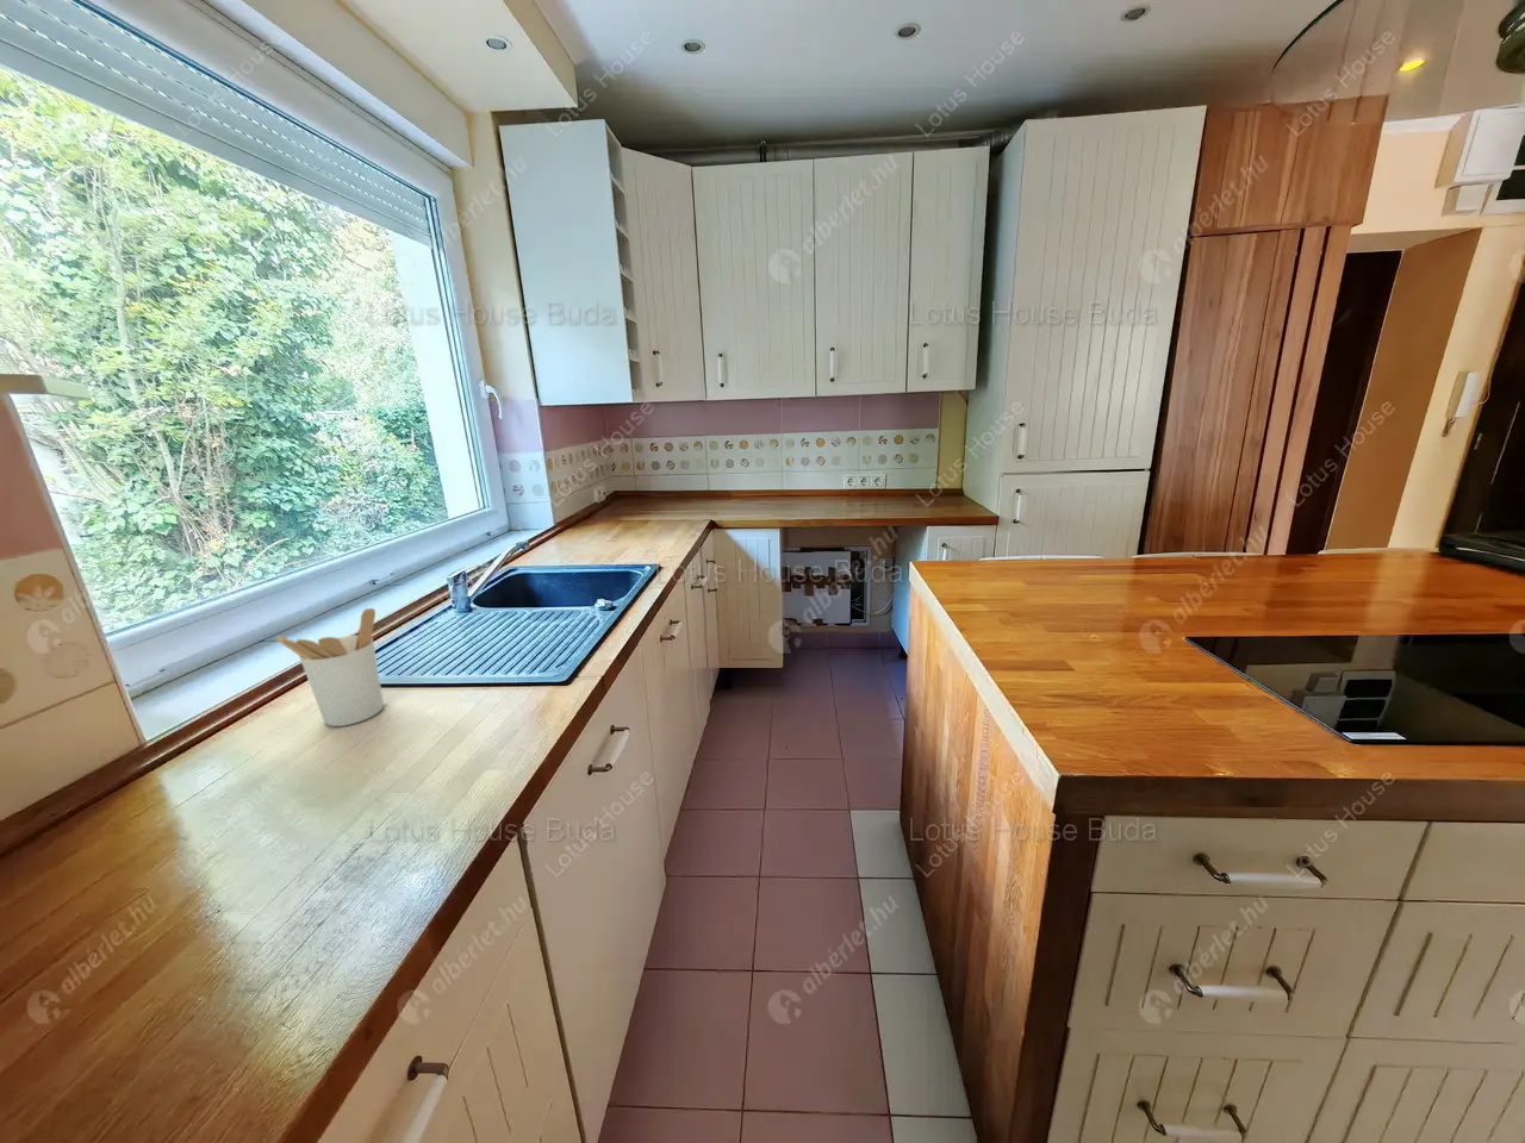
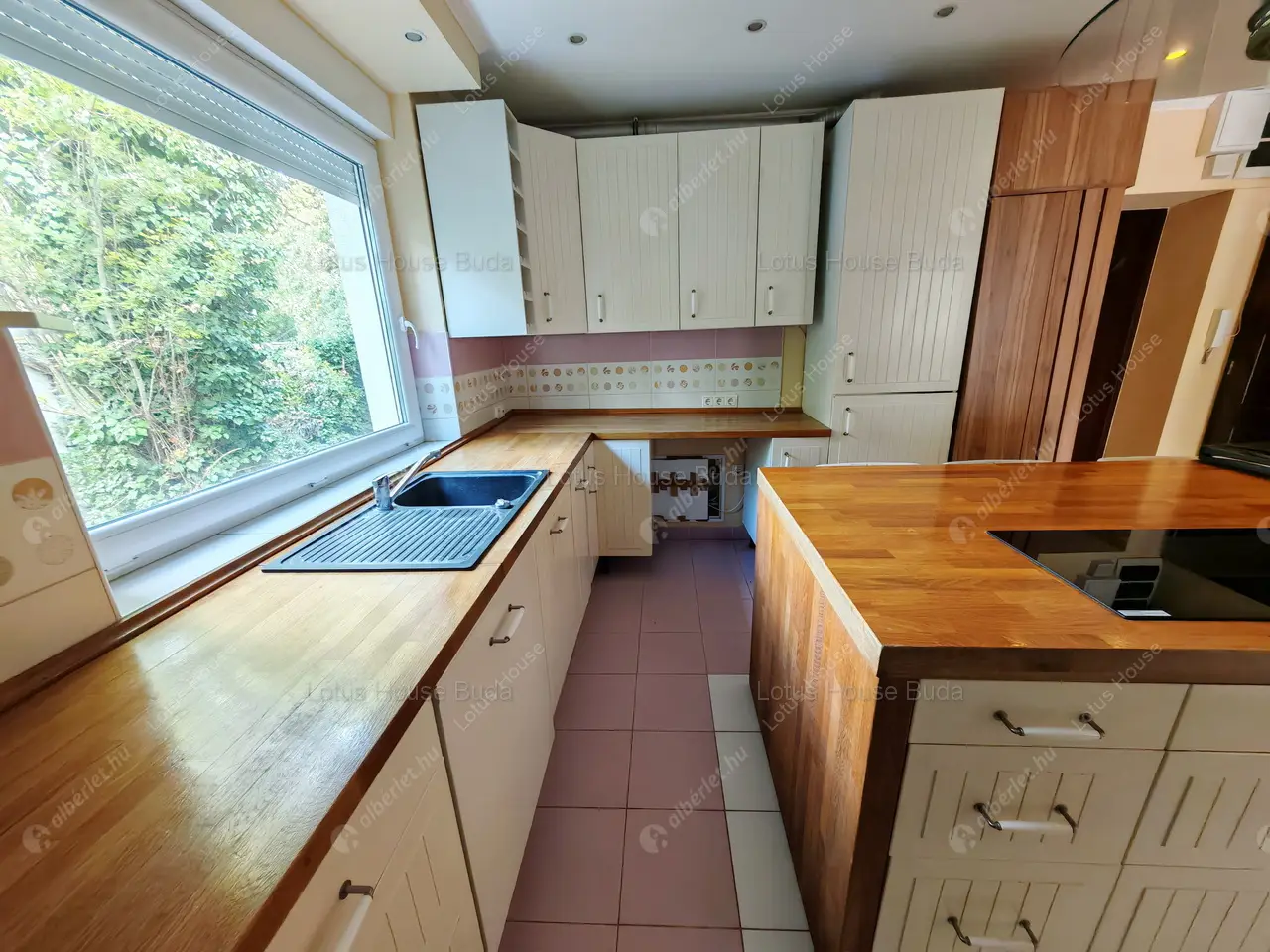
- utensil holder [275,608,384,728]
